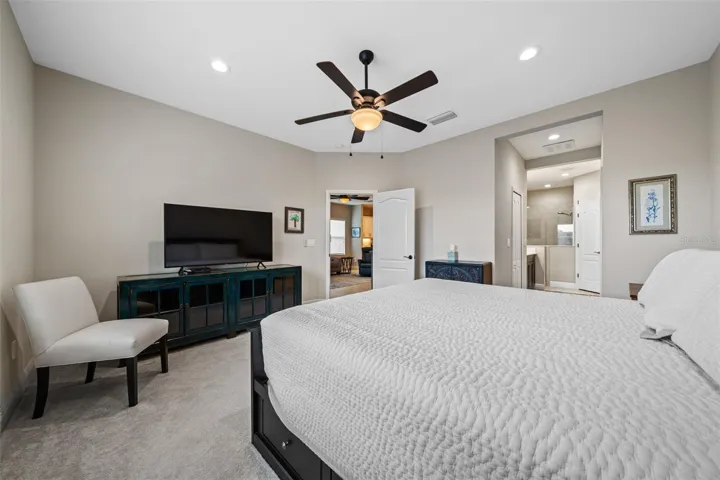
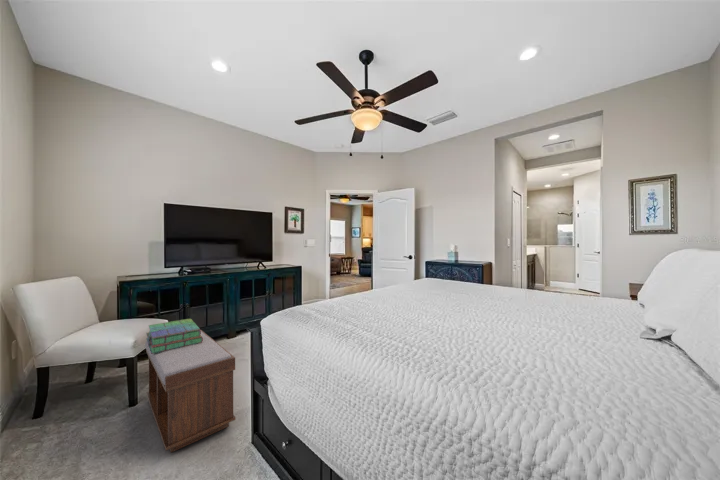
+ stack of books [145,318,203,354]
+ bench [144,329,236,453]
